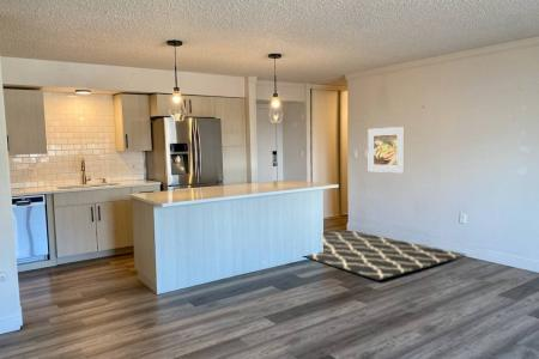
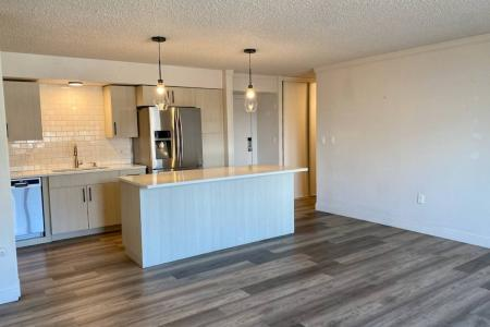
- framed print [367,126,405,174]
- rug [303,230,467,281]
